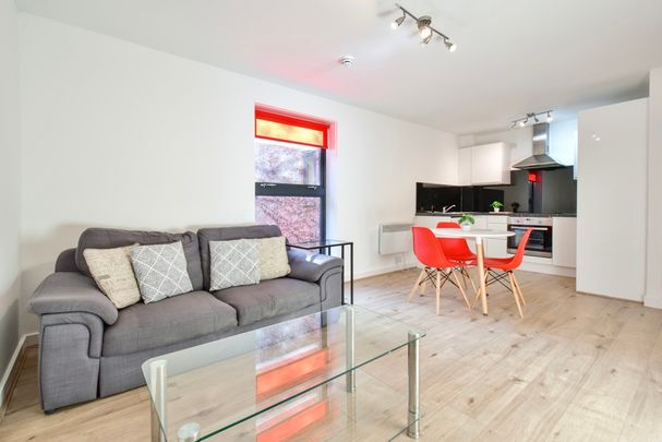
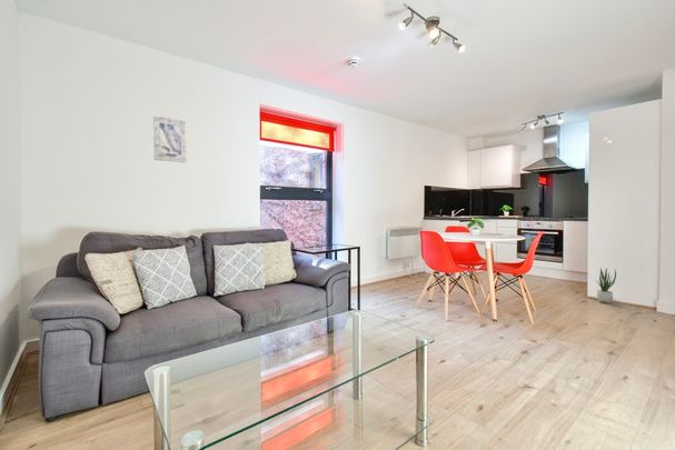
+ wall art [152,114,188,163]
+ potted plant [595,267,617,304]
